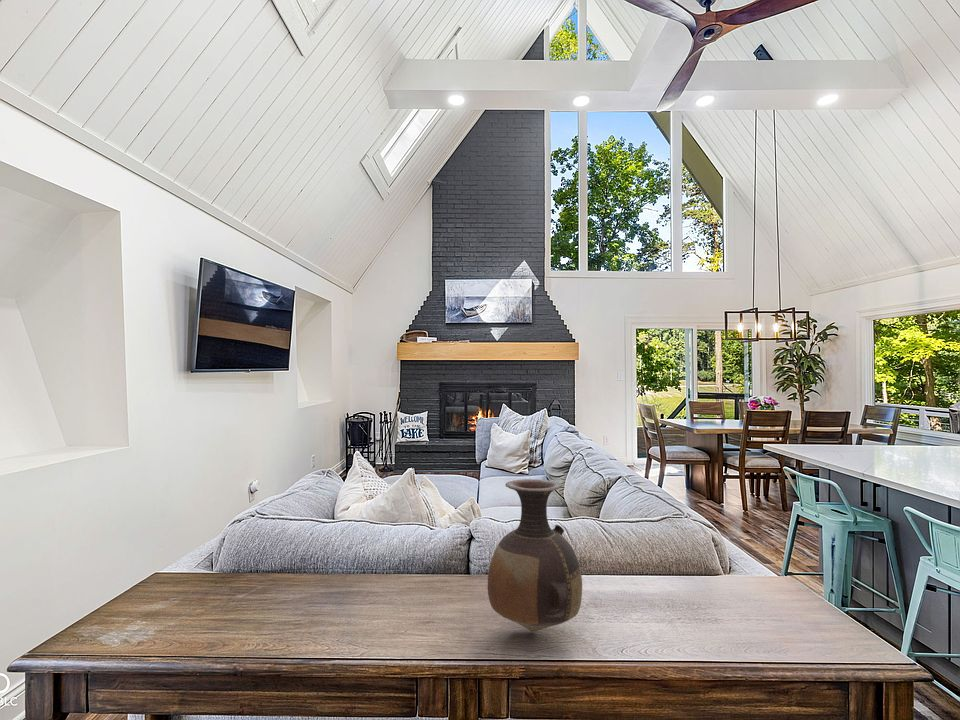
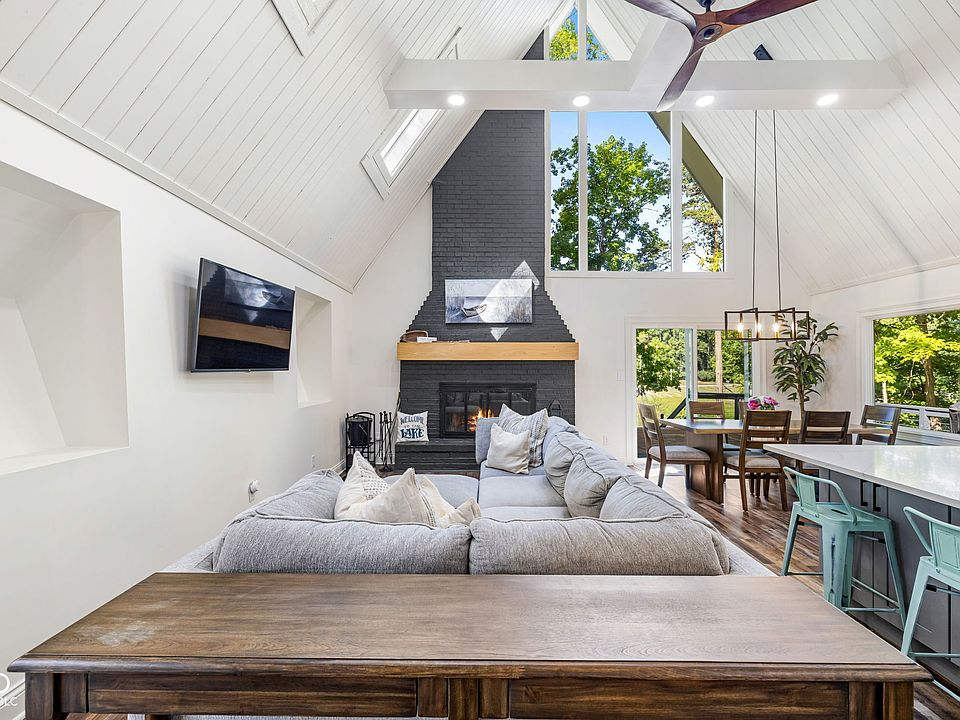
- vase [487,478,583,633]
